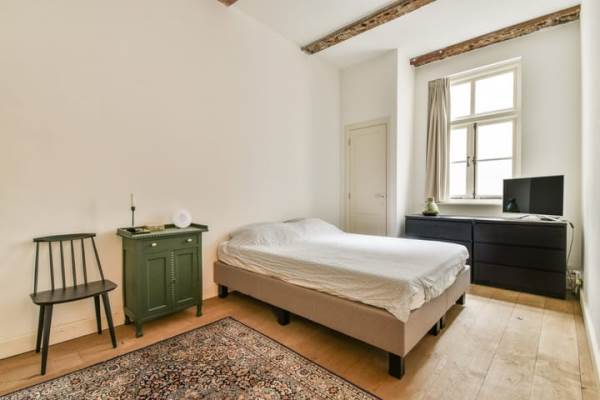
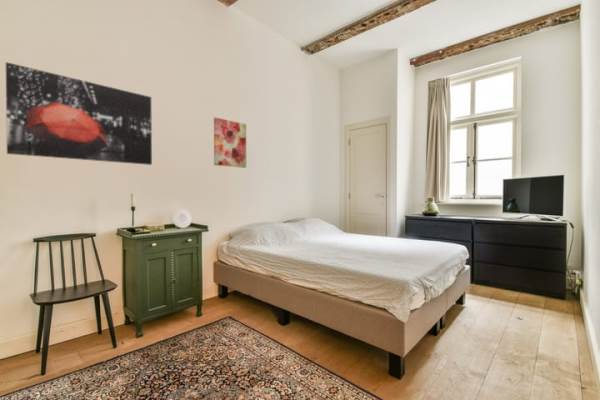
+ wall art [213,116,247,169]
+ wall art [5,61,153,166]
